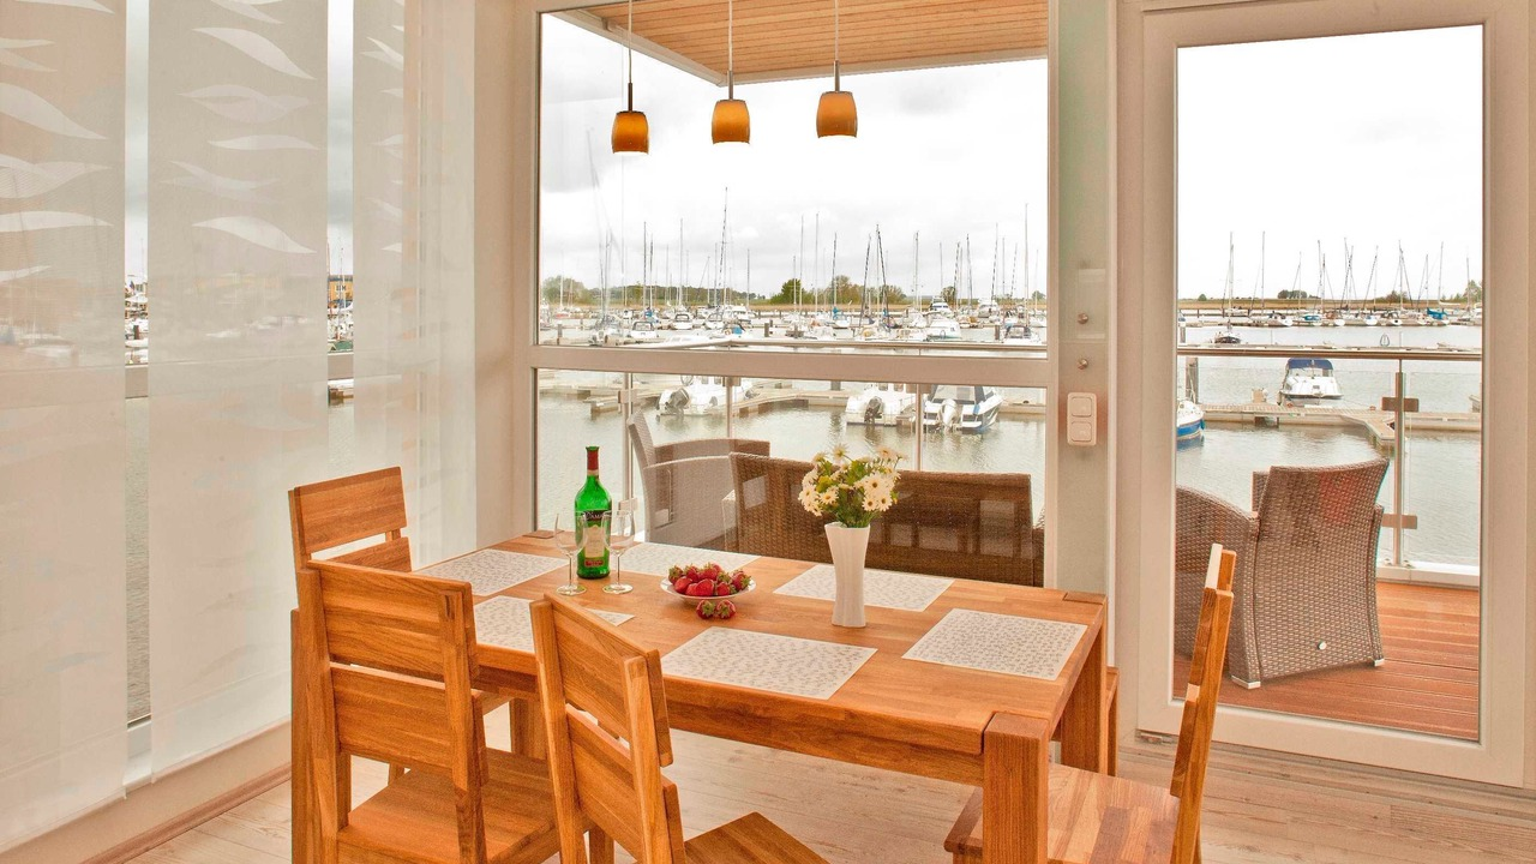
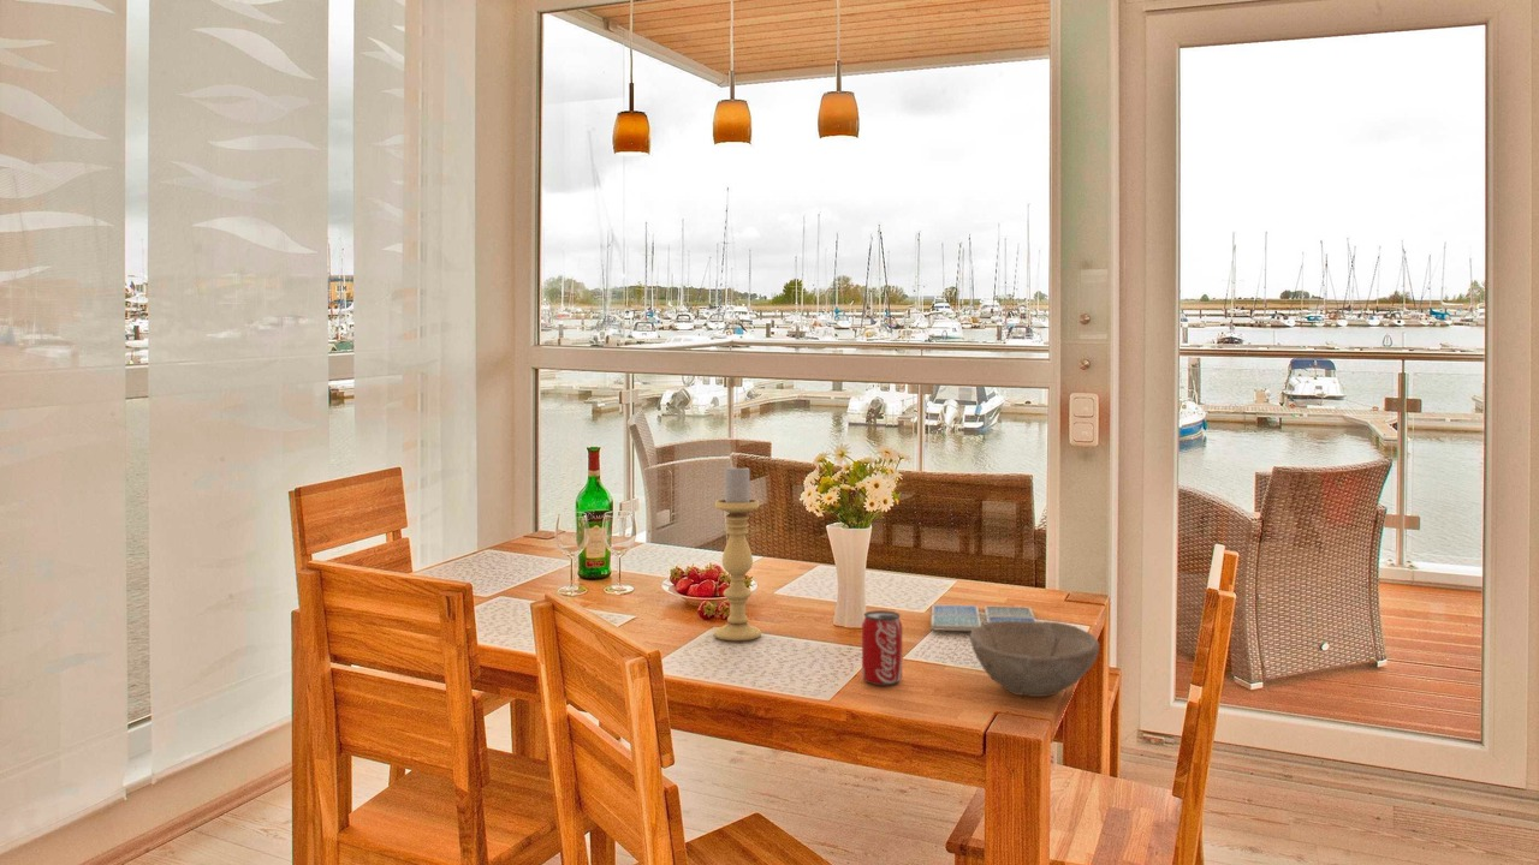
+ bowl [969,620,1100,698]
+ candle holder [713,463,762,642]
+ drink coaster [931,603,1038,632]
+ beverage can [861,609,903,686]
